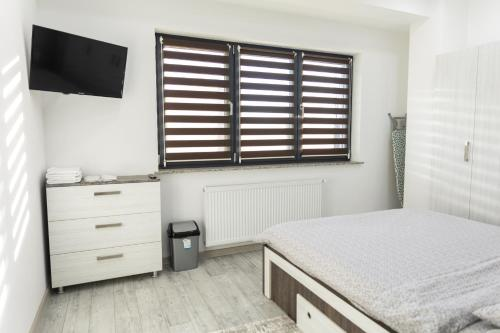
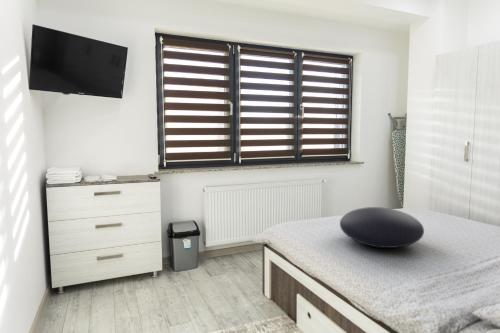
+ cushion [339,206,425,249]
